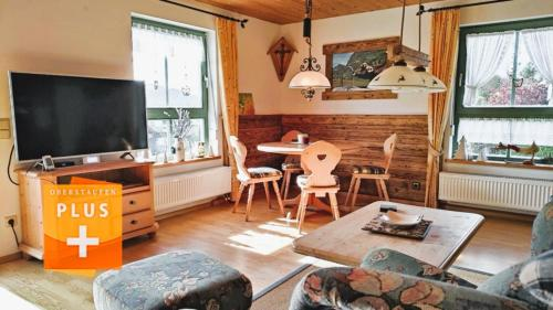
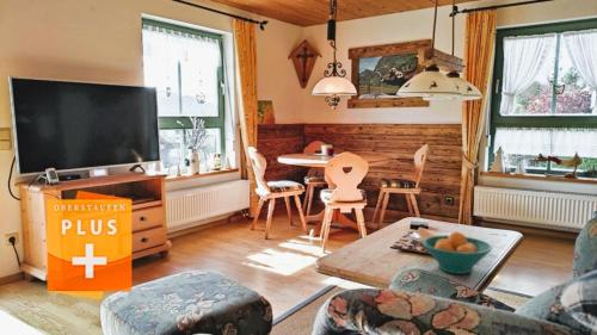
+ fruit bowl [420,230,493,275]
